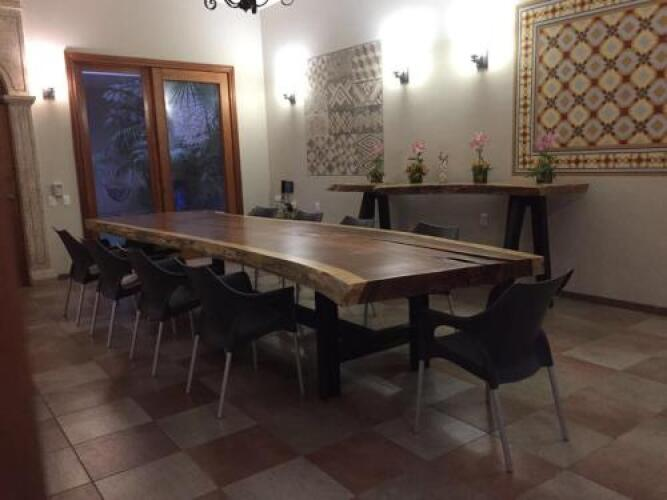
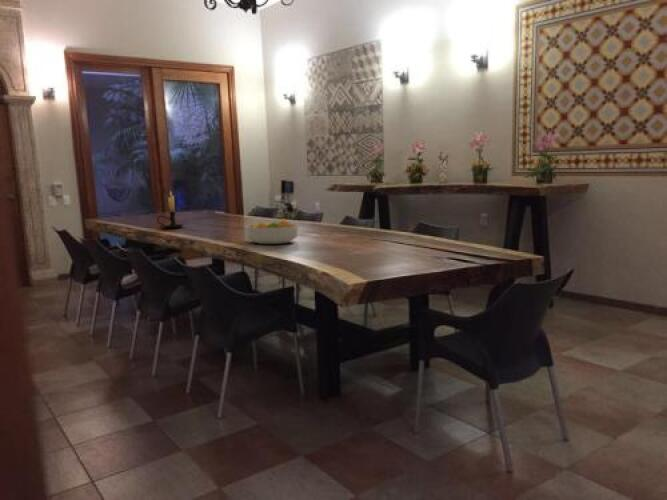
+ candle holder [156,190,185,230]
+ fruit bowl [244,218,299,245]
